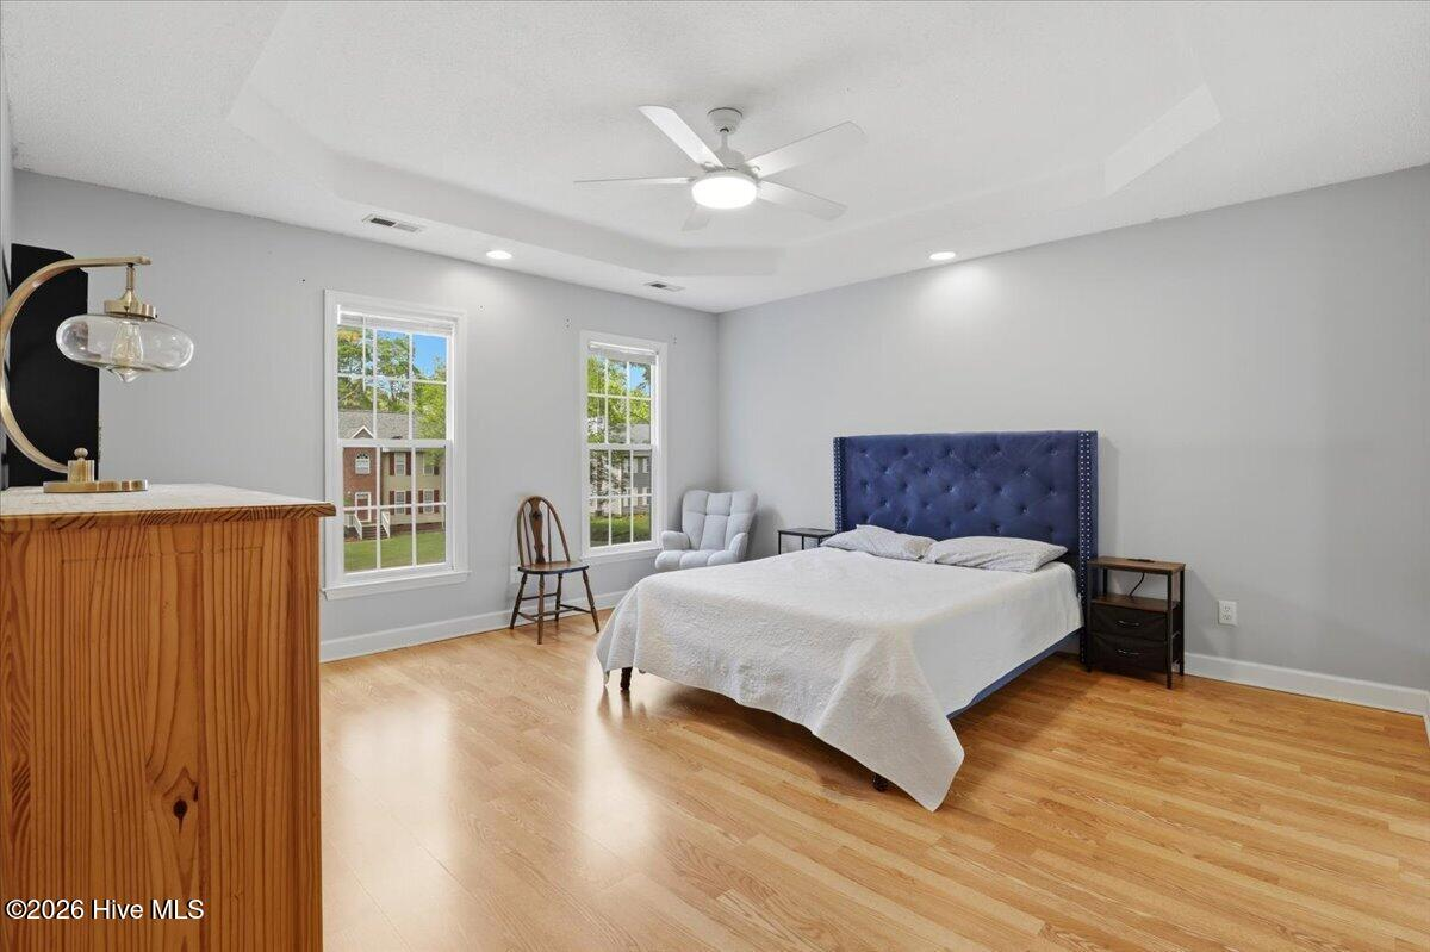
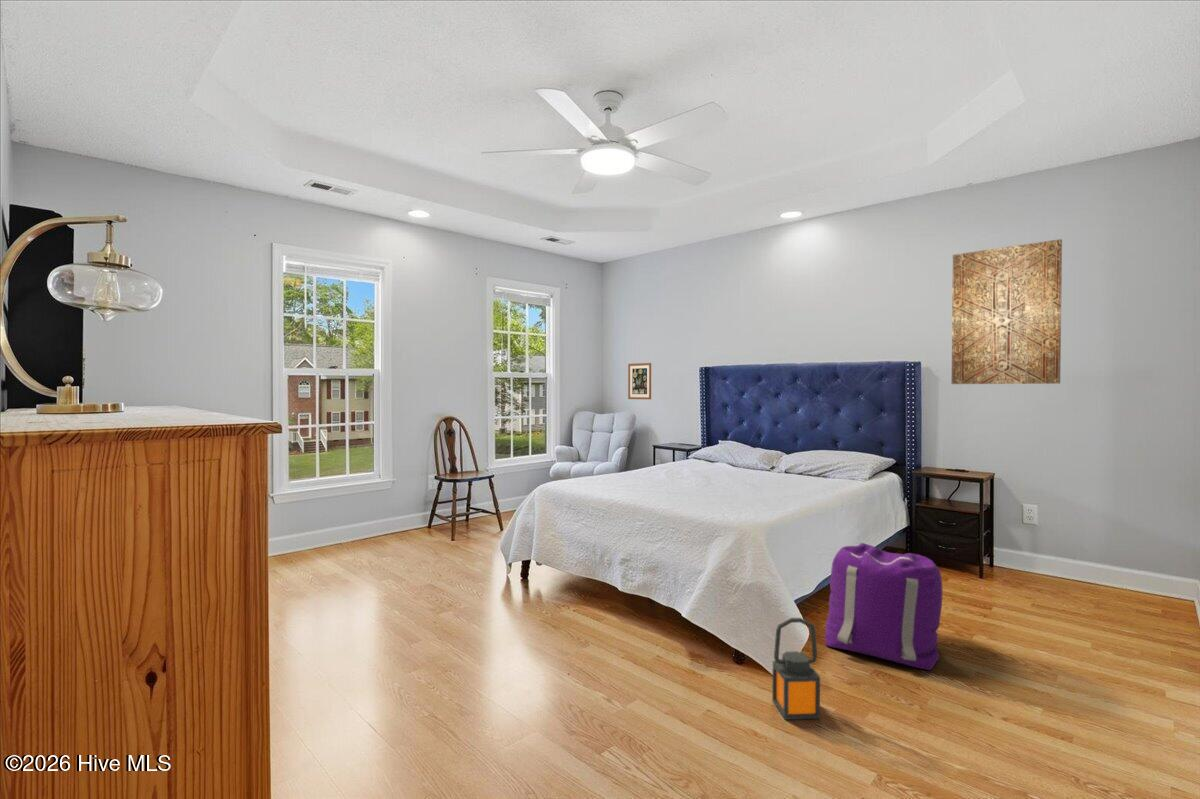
+ wall art [951,238,1063,385]
+ lantern [771,617,821,721]
+ wall art [627,362,652,400]
+ backpack [824,542,943,671]
